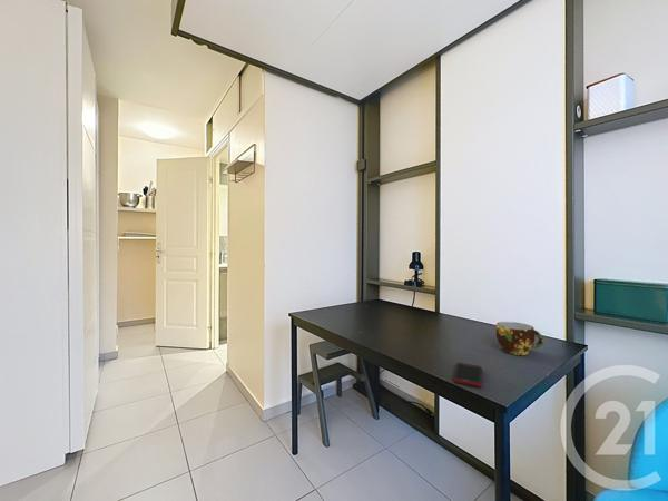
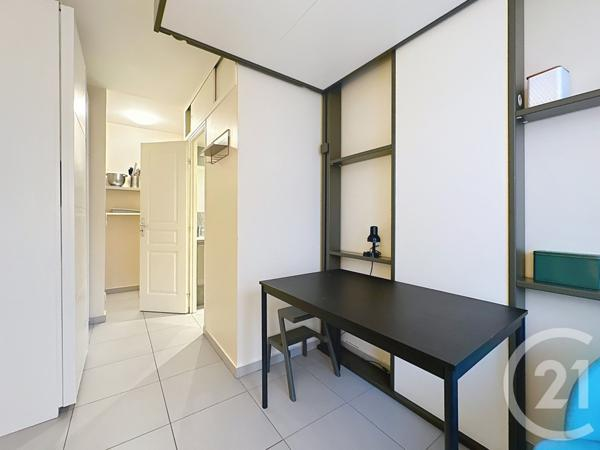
- cup [494,321,544,356]
- cell phone [452,362,483,387]
